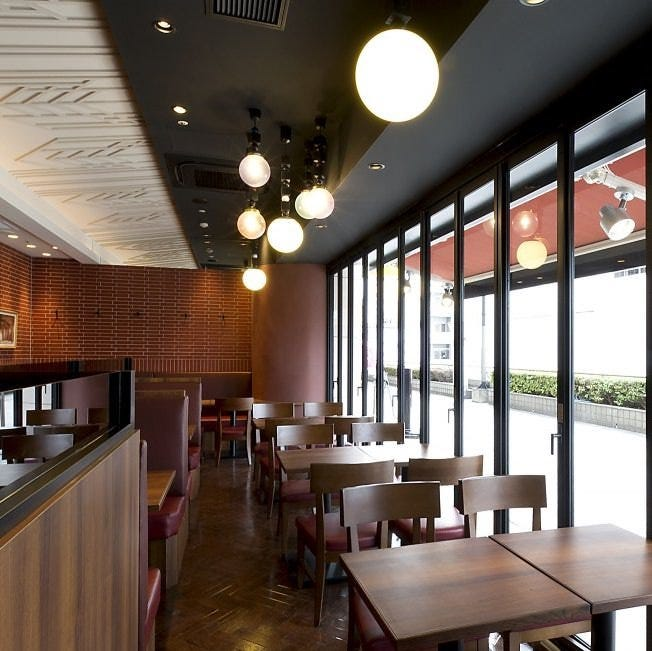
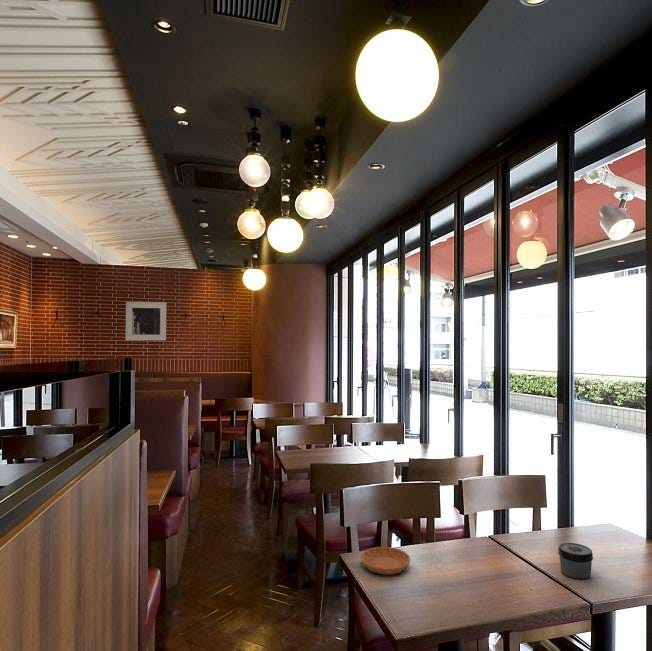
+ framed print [125,301,167,341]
+ saucer [360,546,411,576]
+ jar [557,542,594,580]
